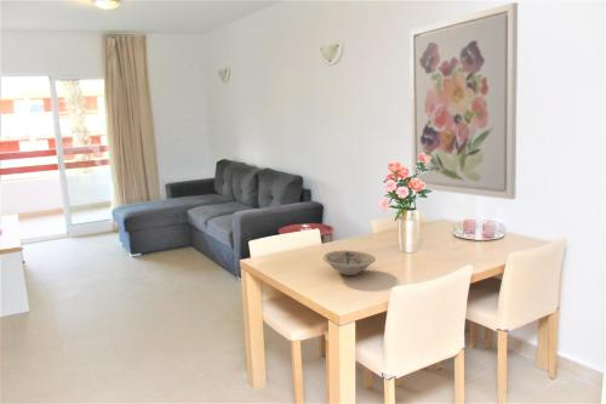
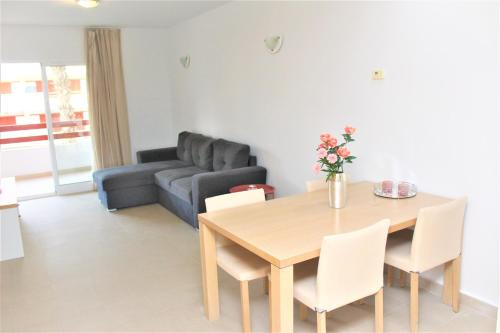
- wall art [408,1,519,200]
- bowl [322,249,377,277]
